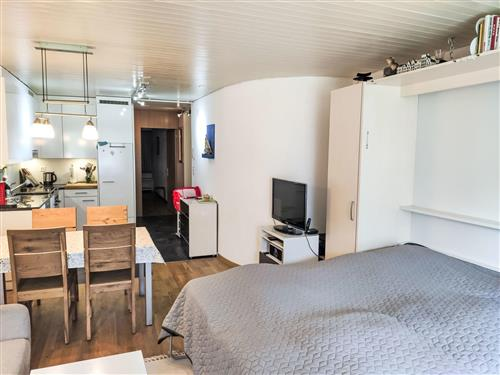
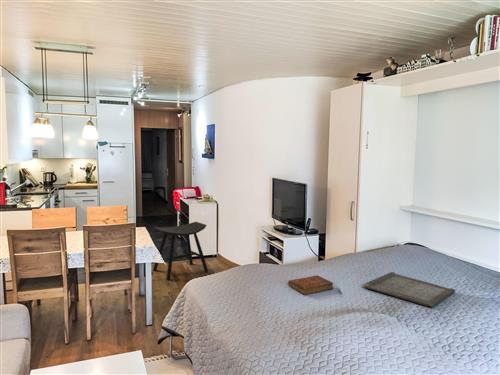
+ bible [287,274,334,296]
+ serving tray [362,271,456,308]
+ stool [152,221,209,281]
